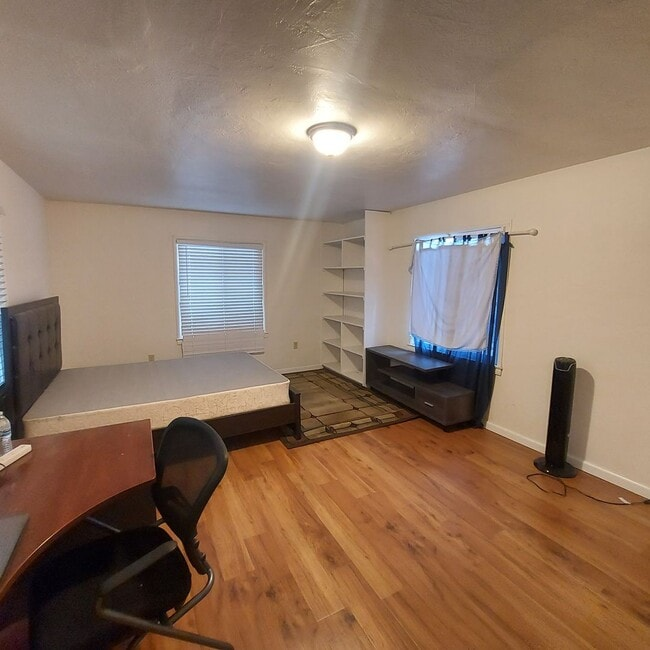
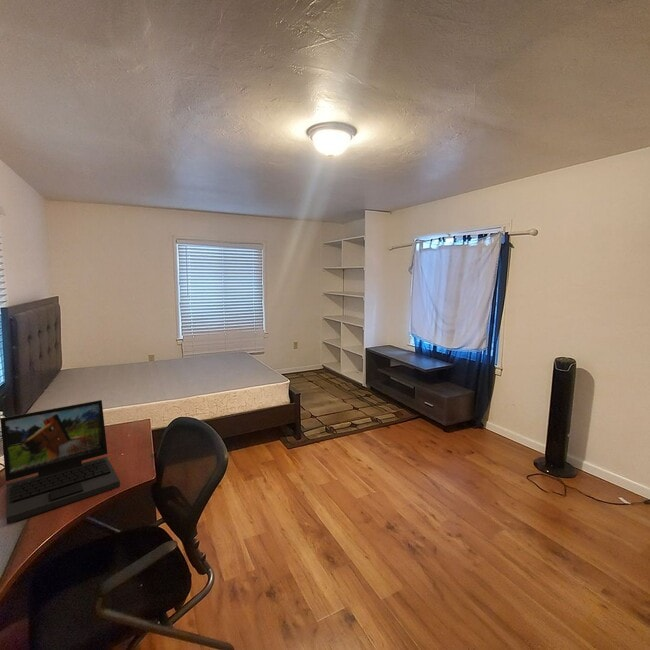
+ laptop [0,399,121,525]
